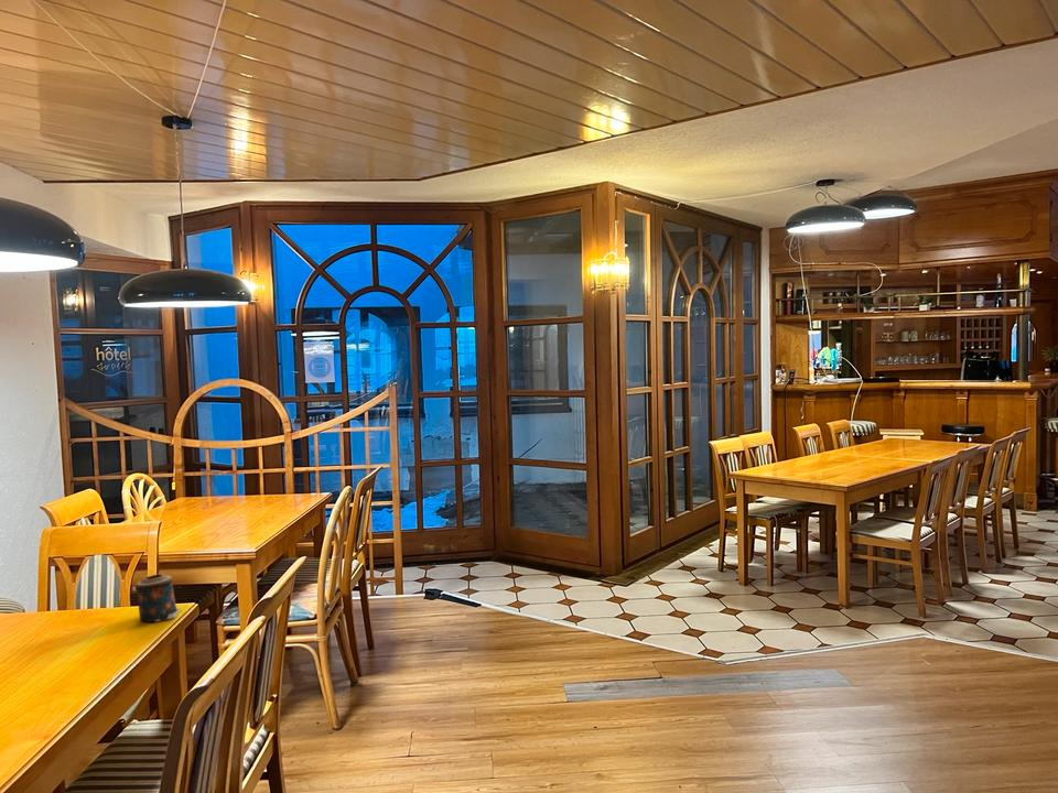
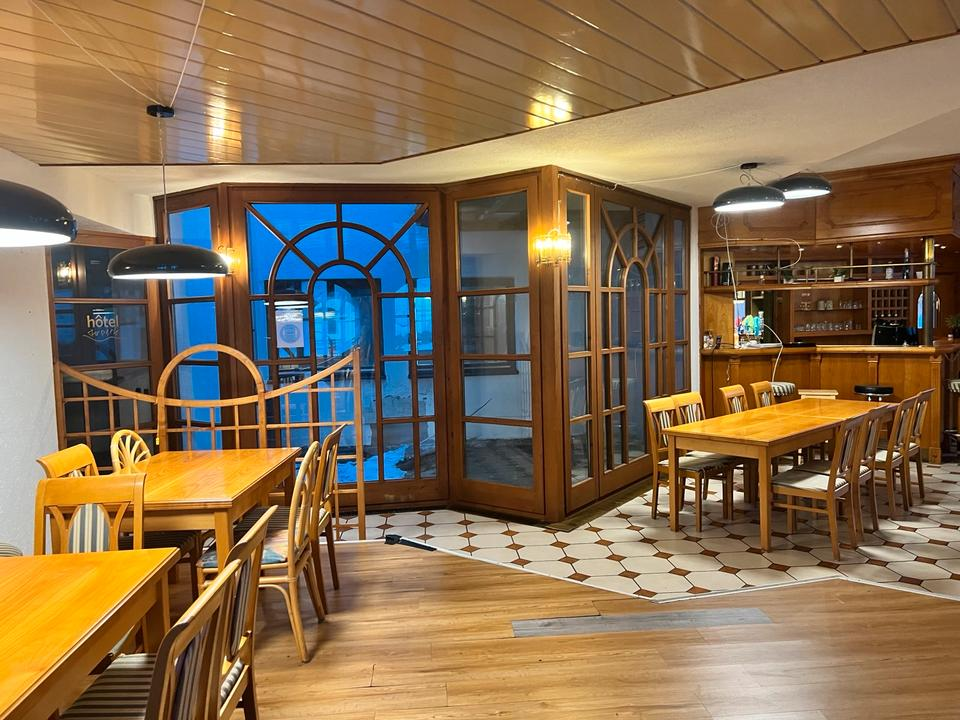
- candle [134,573,182,623]
